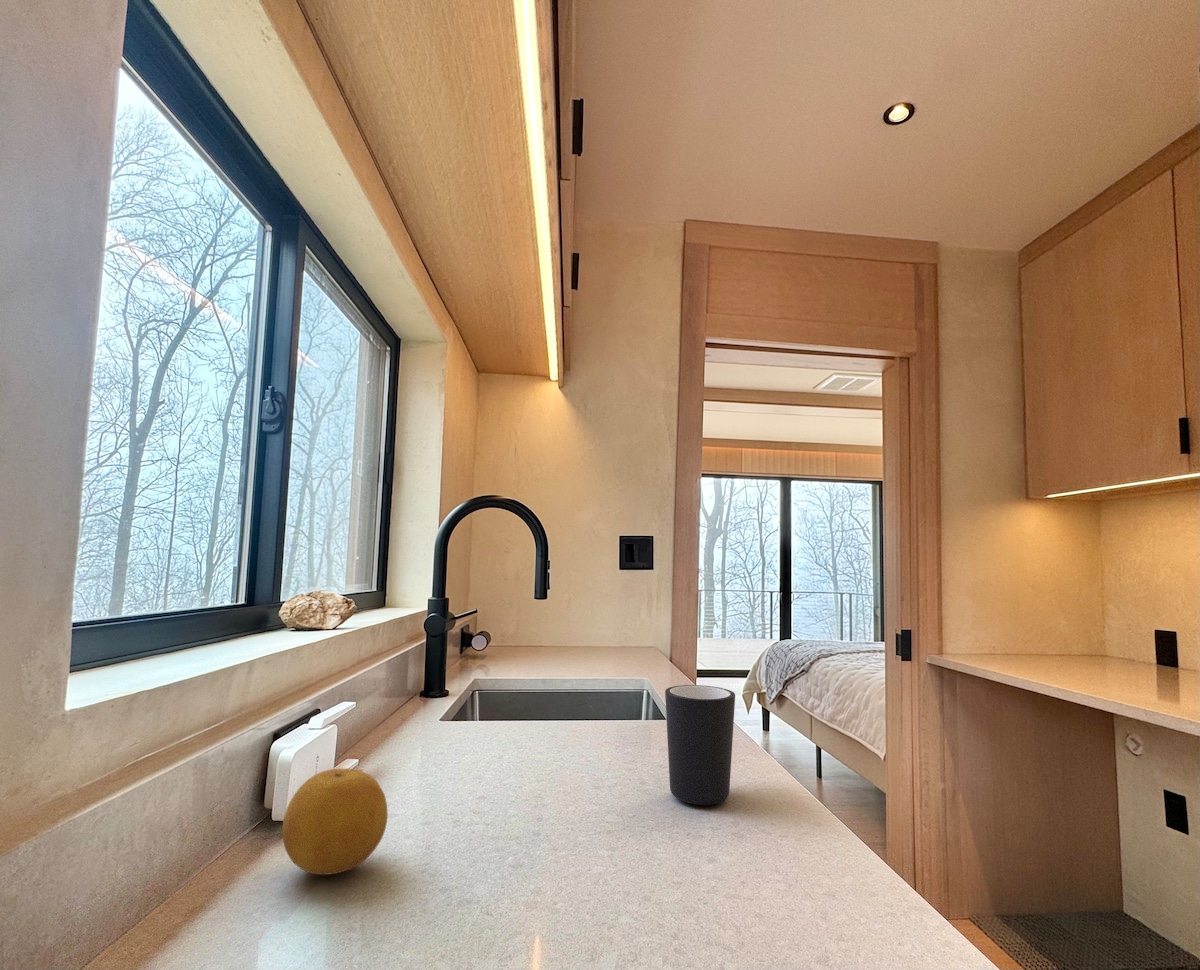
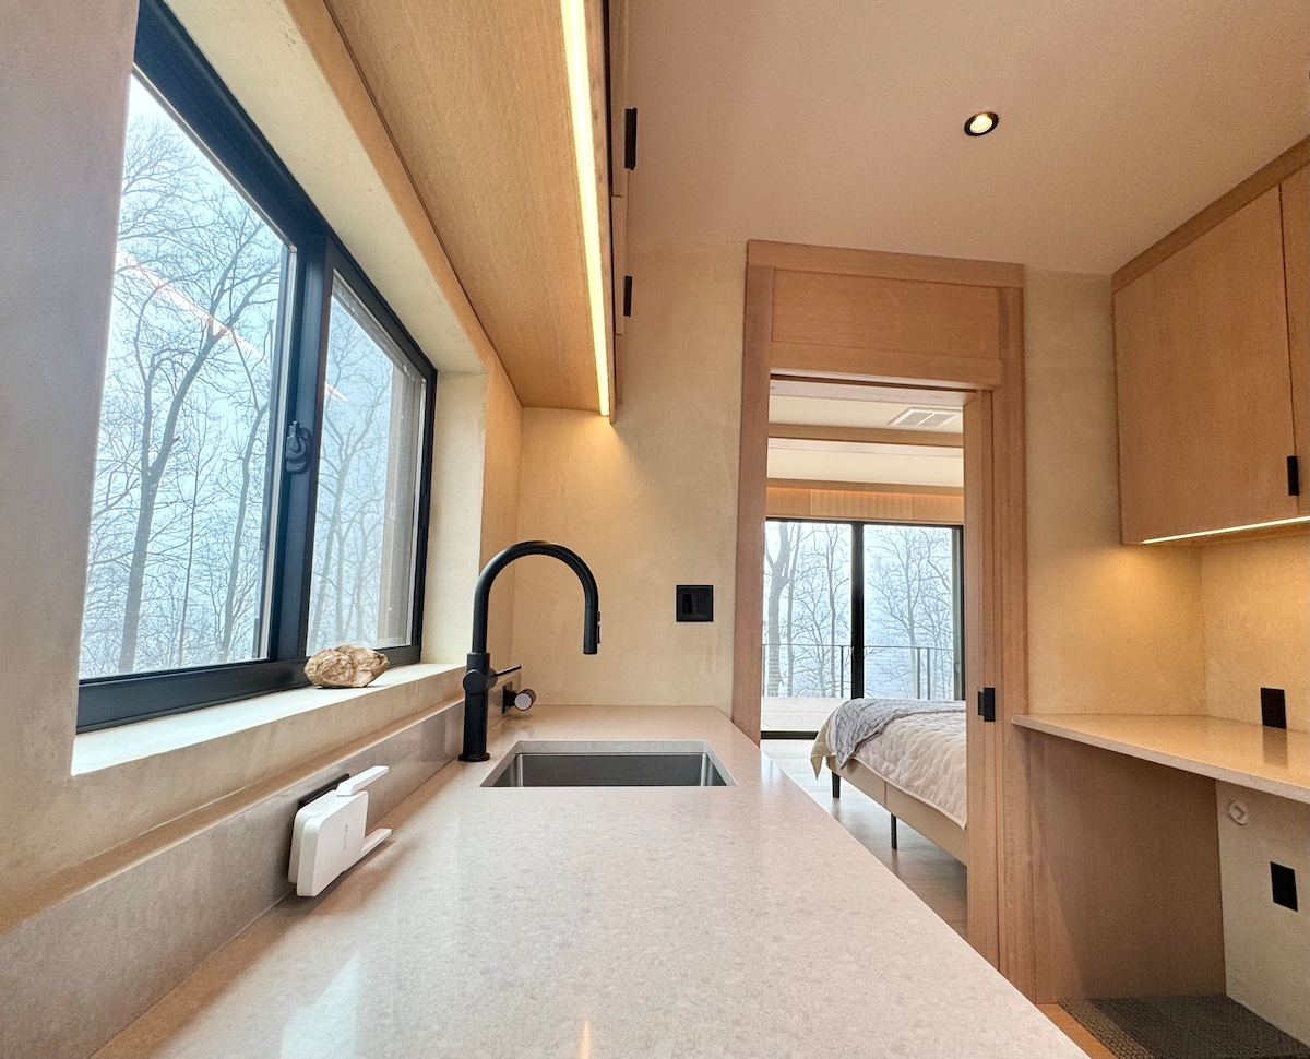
- fruit [281,767,389,876]
- mug [664,684,736,806]
